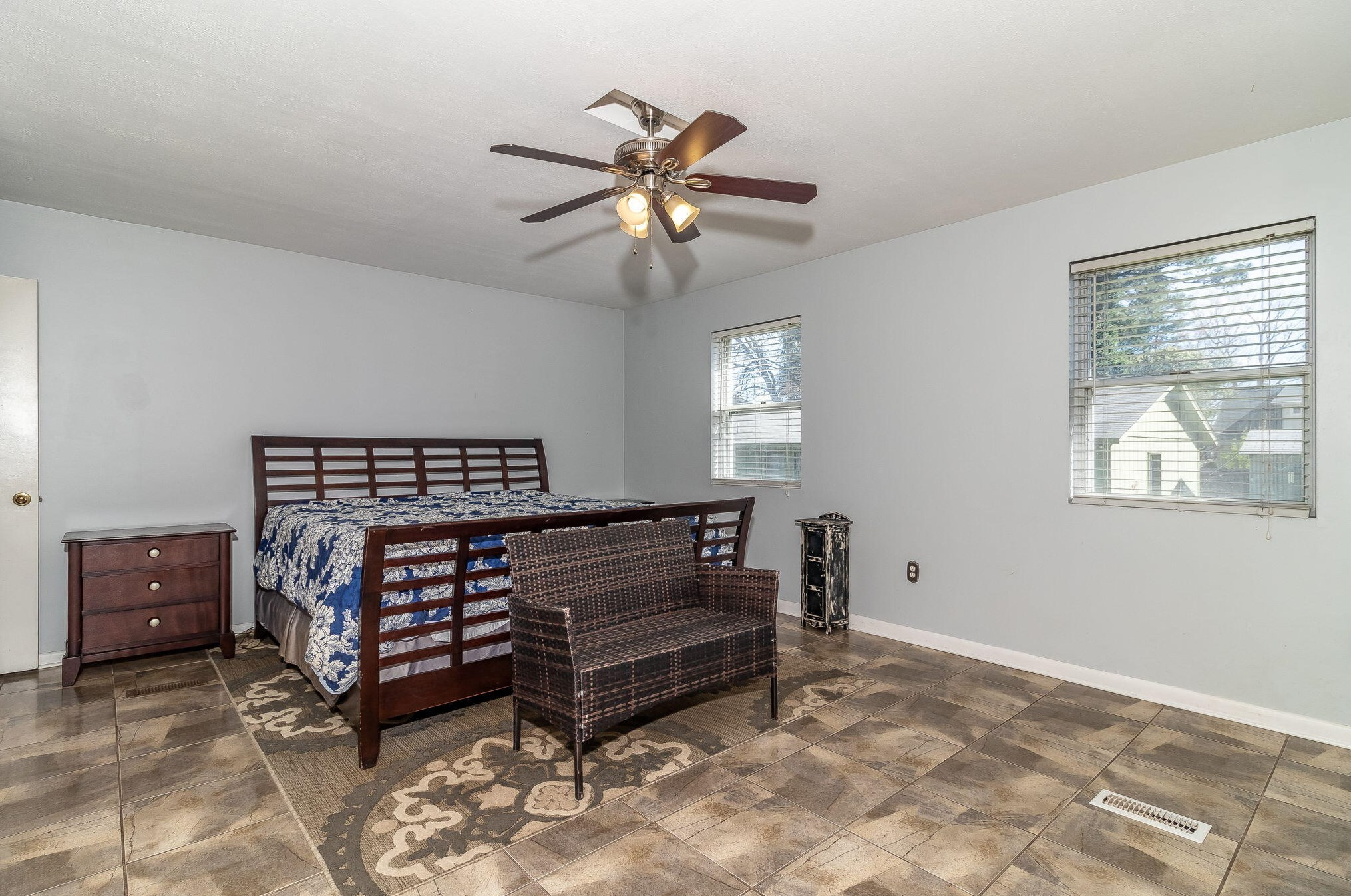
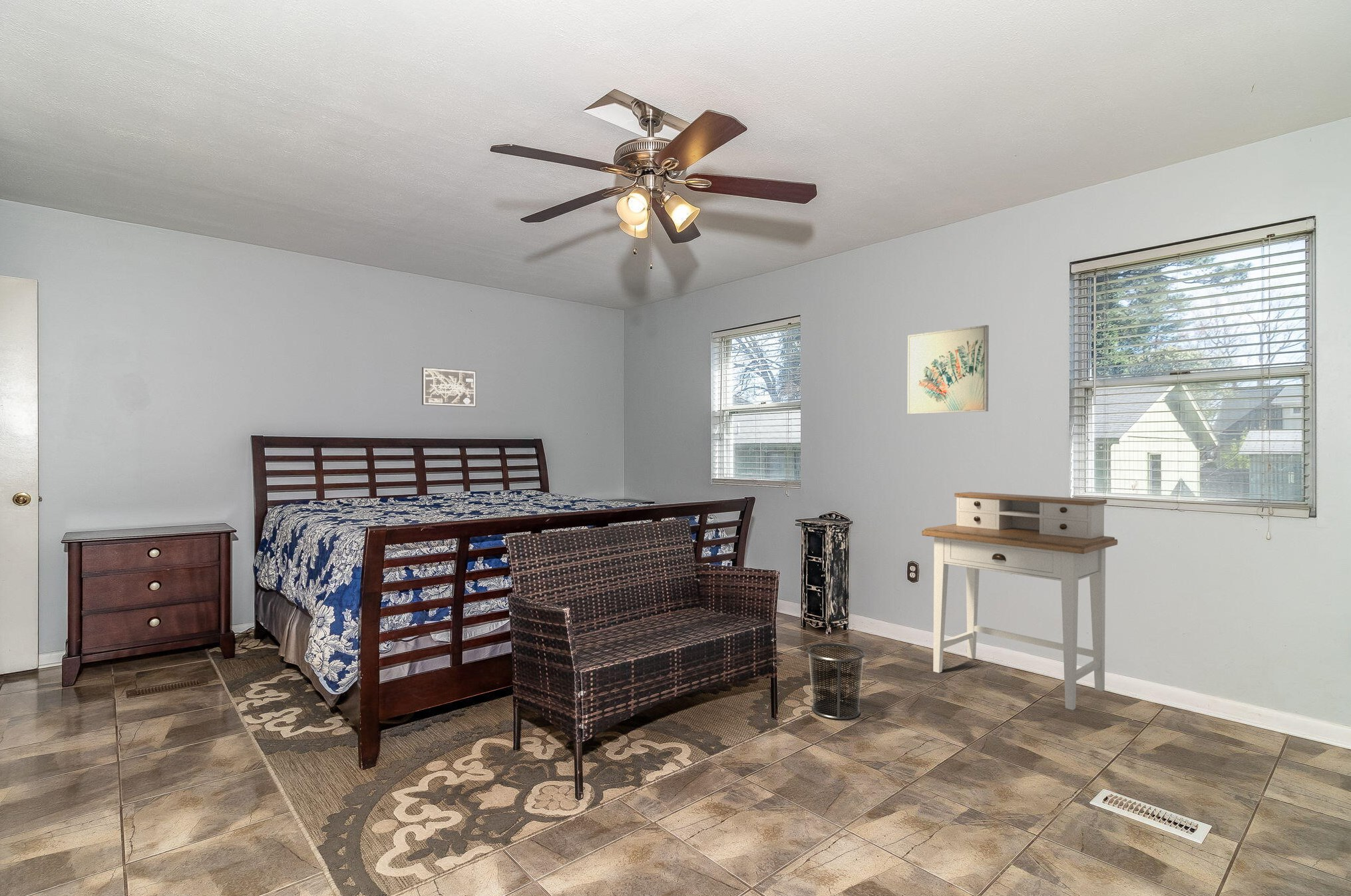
+ wall art [906,325,990,414]
+ desk [921,492,1118,710]
+ waste bin [807,643,865,720]
+ wall art [421,367,477,408]
